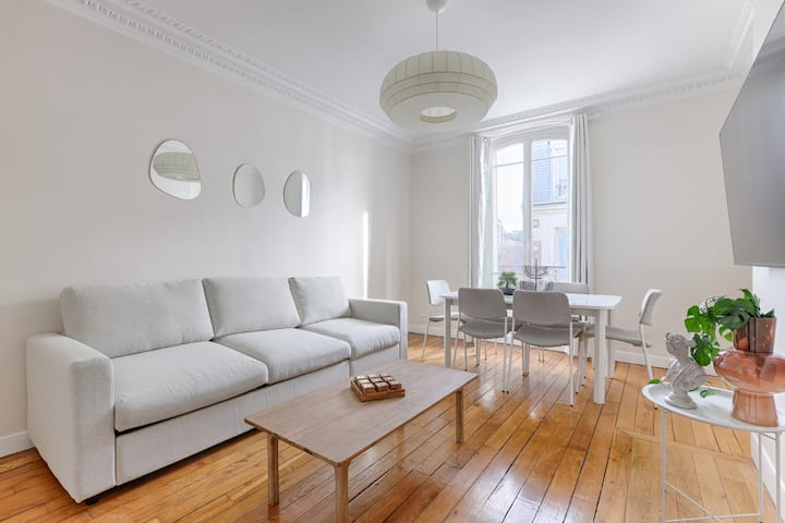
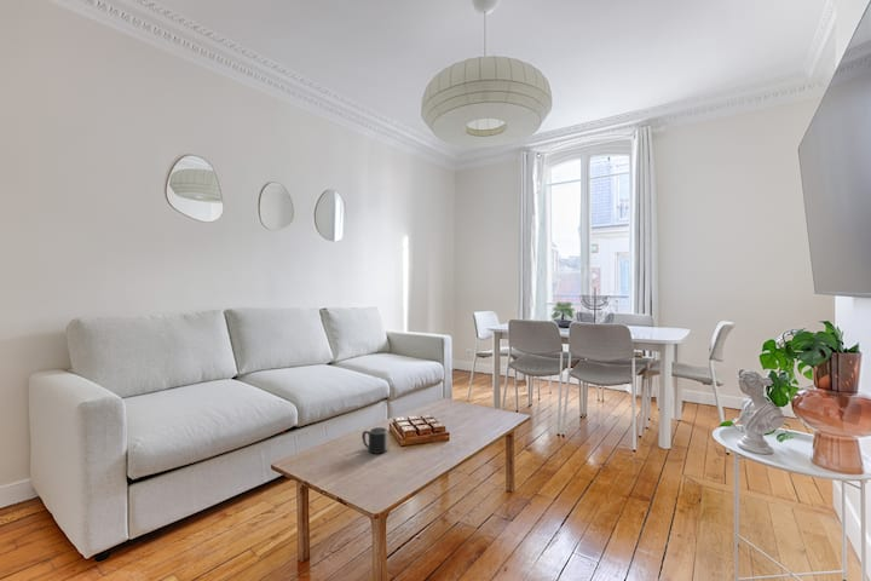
+ mug [360,426,388,455]
